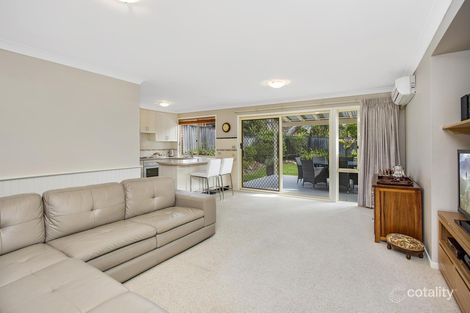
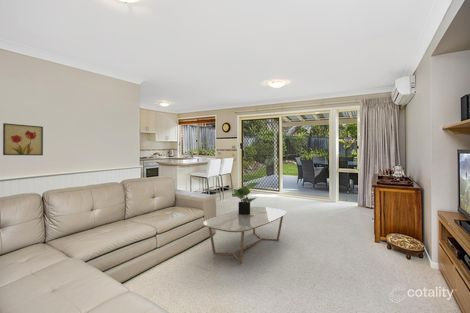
+ coffee table [202,206,288,264]
+ wall art [2,122,44,156]
+ potted plant [231,181,261,215]
